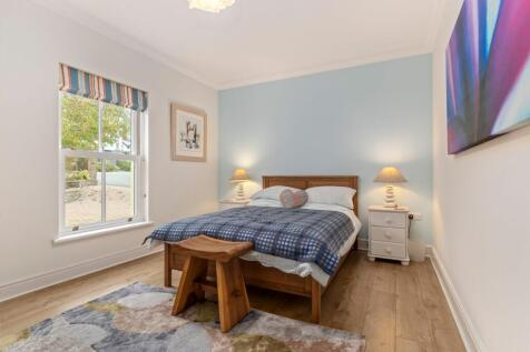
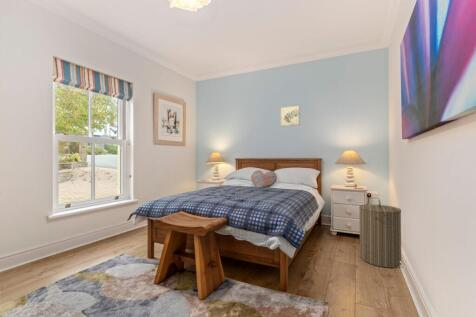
+ laundry hamper [358,198,402,269]
+ wall art [280,105,301,127]
